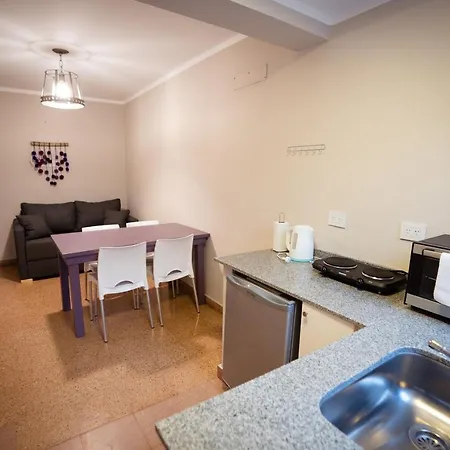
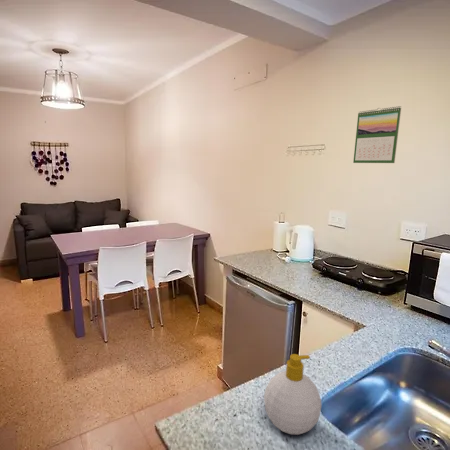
+ soap bottle [263,353,322,436]
+ calendar [352,105,402,164]
